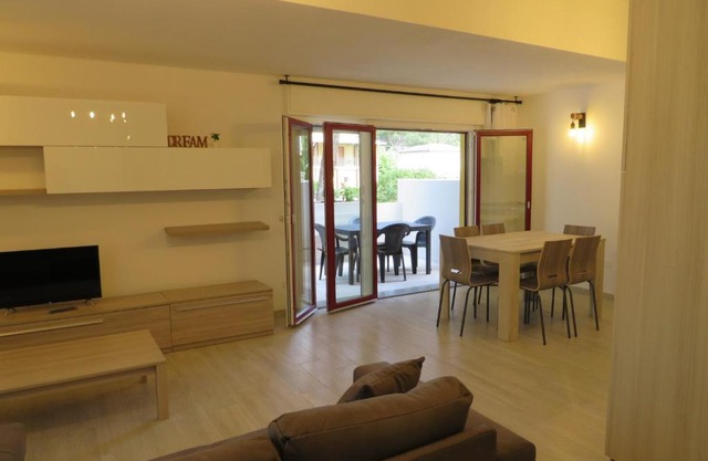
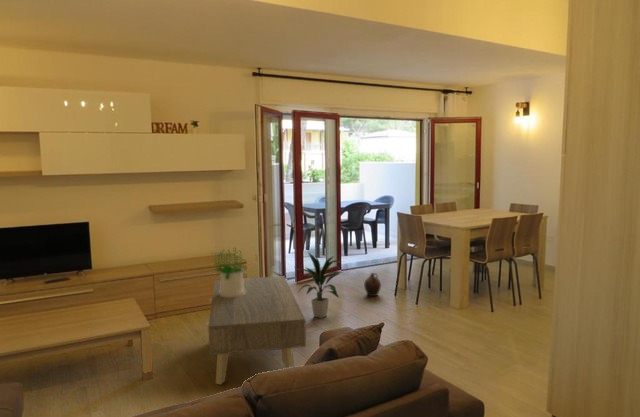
+ indoor plant [294,251,343,319]
+ potted plant [209,247,248,297]
+ coffee table [205,275,307,385]
+ ceramic jug [363,272,382,297]
